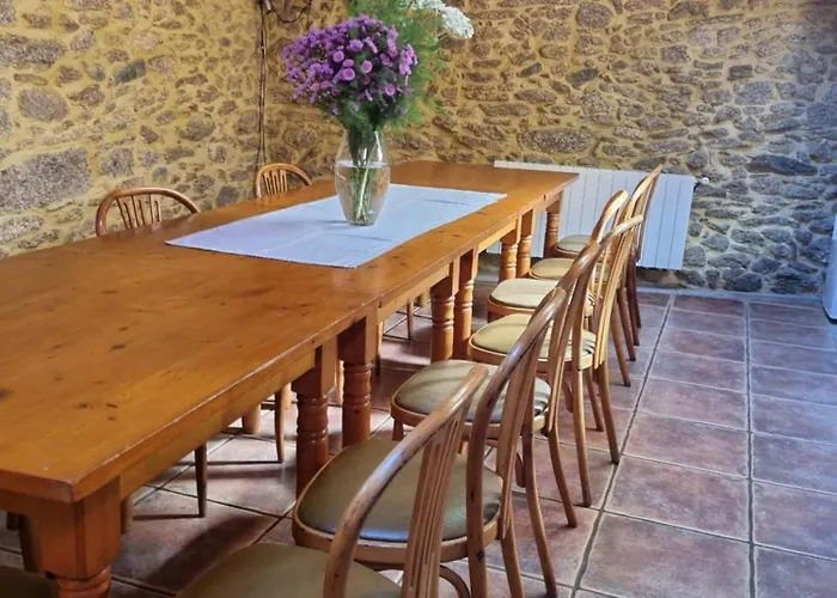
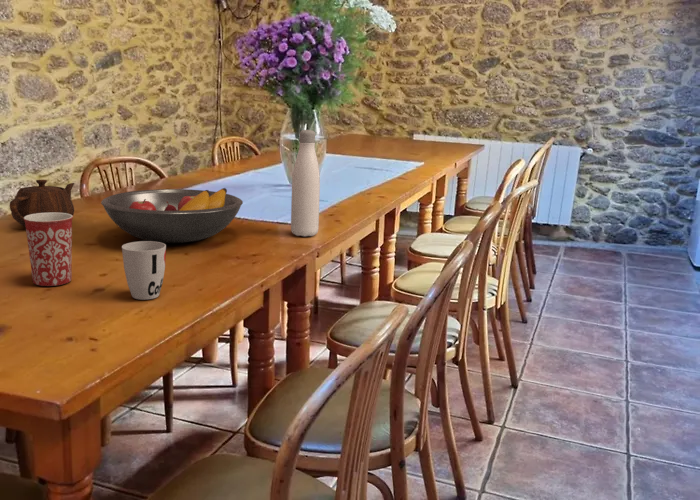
+ fruit bowl [100,187,244,244]
+ teapot [8,179,75,227]
+ mug [24,212,74,287]
+ cup [121,240,167,301]
+ water bottle [290,129,321,238]
